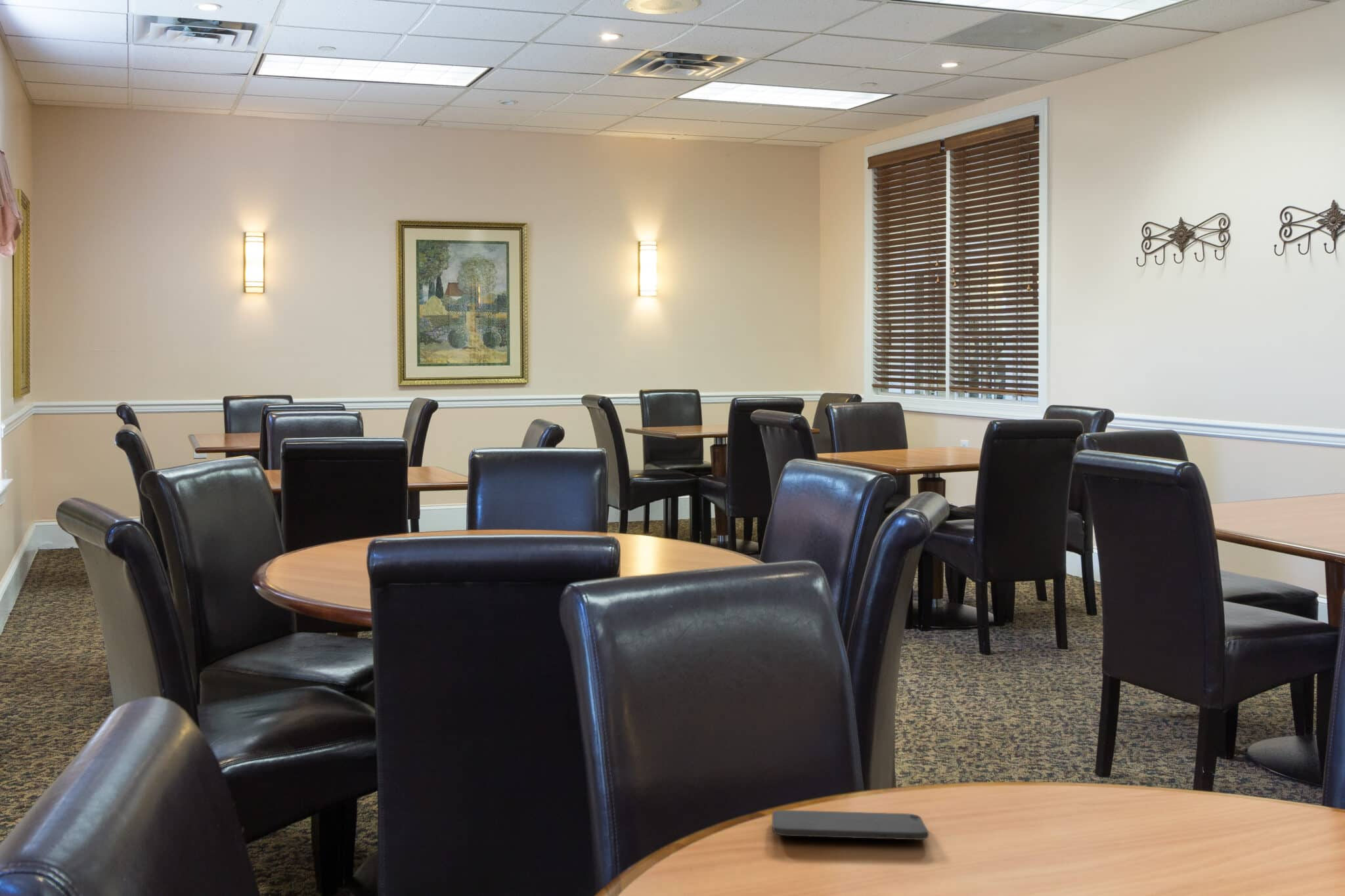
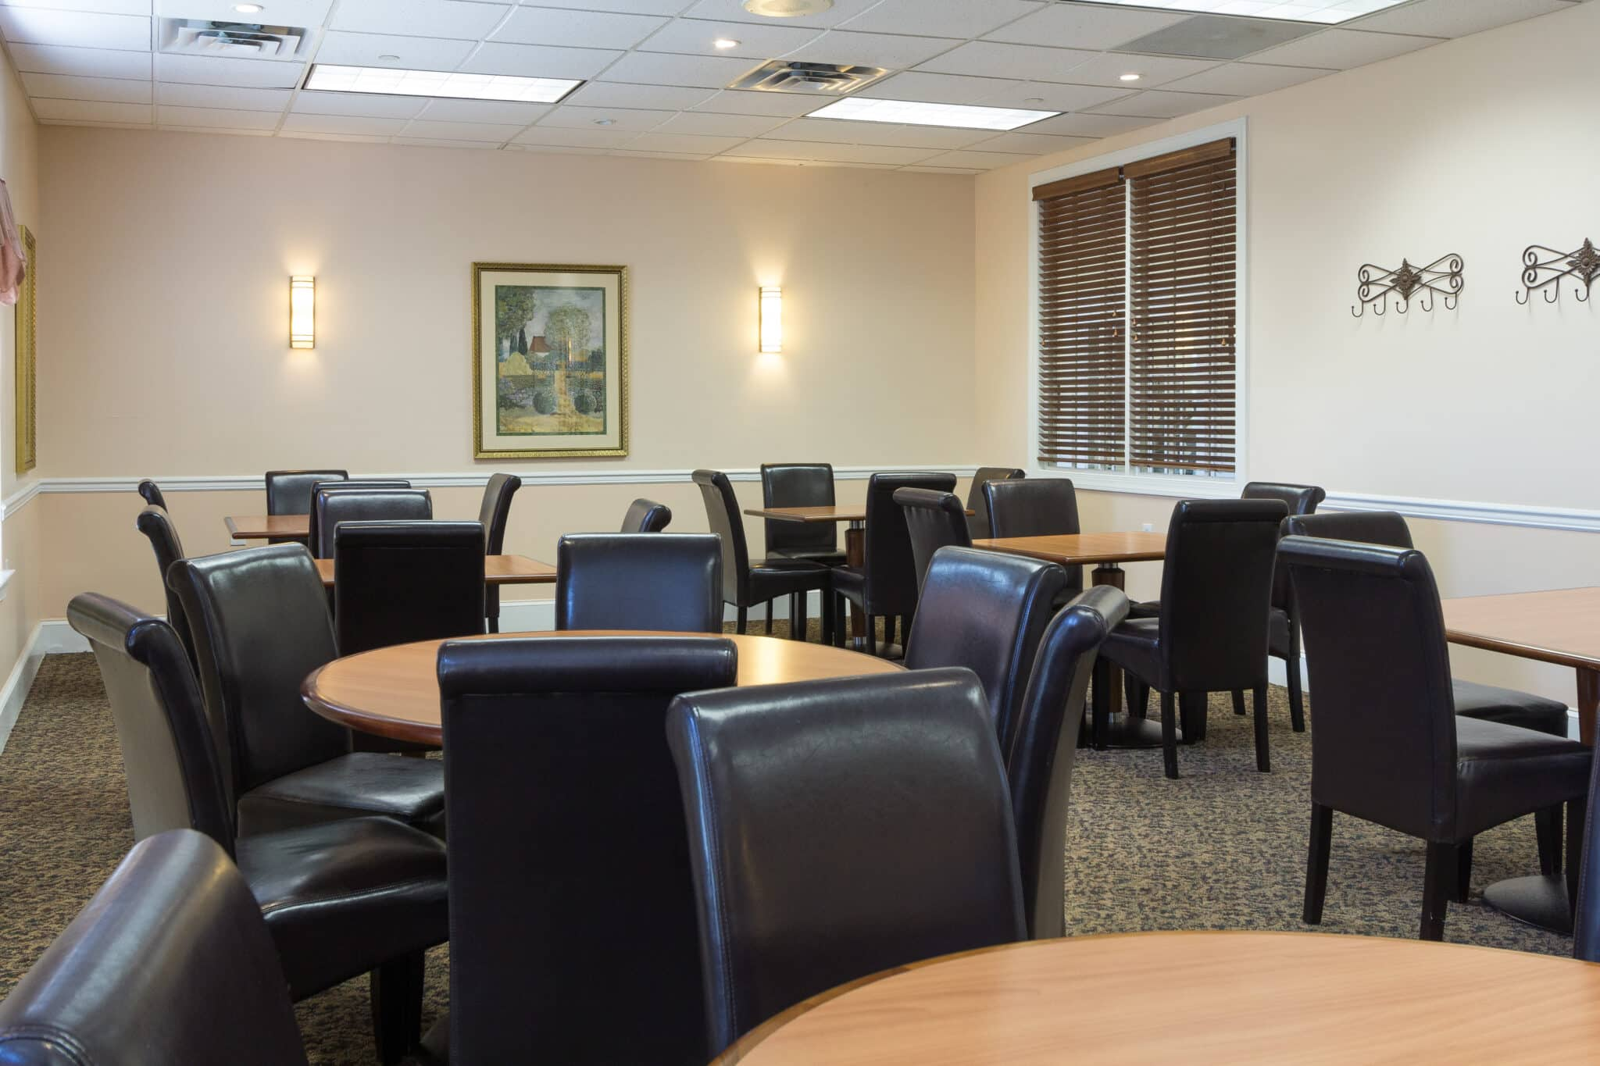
- smartphone [772,809,929,841]
